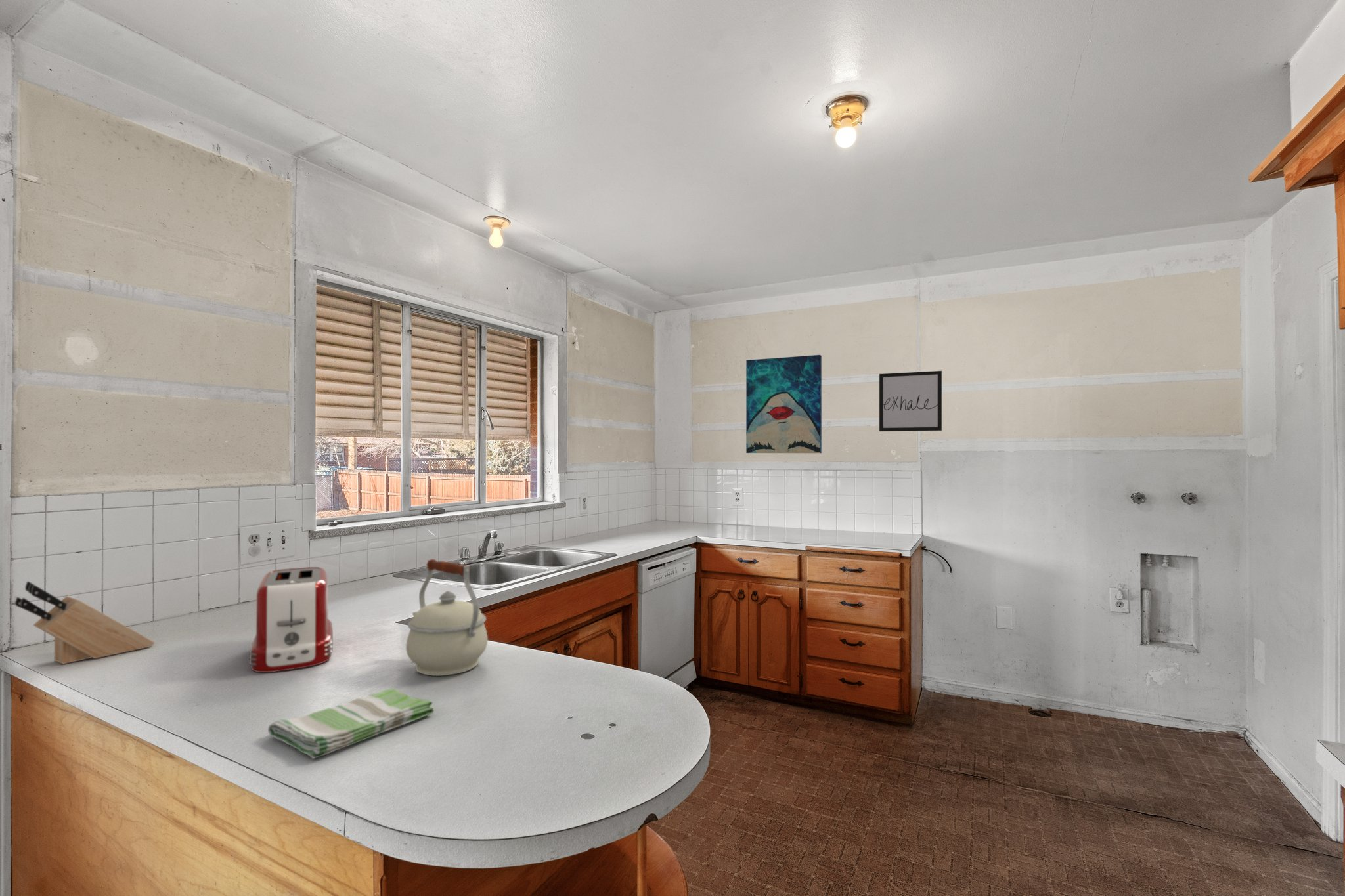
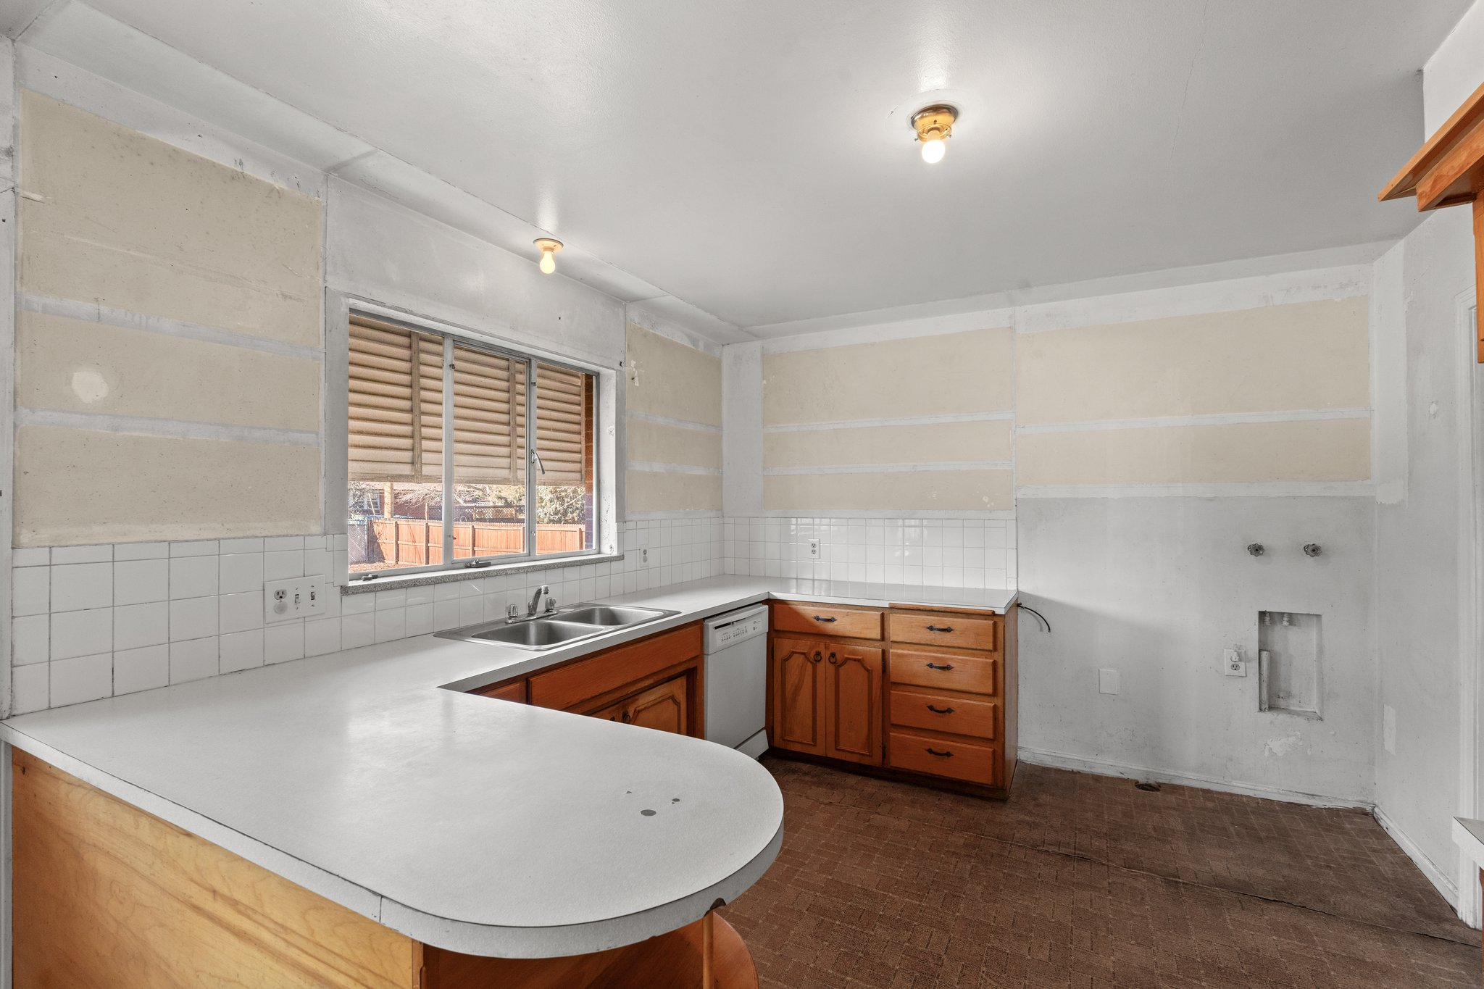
- dish towel [267,688,434,759]
- knife block [14,581,156,665]
- toaster [248,566,334,673]
- wall art [879,370,942,432]
- wall art [745,354,822,454]
- kettle [405,559,488,677]
